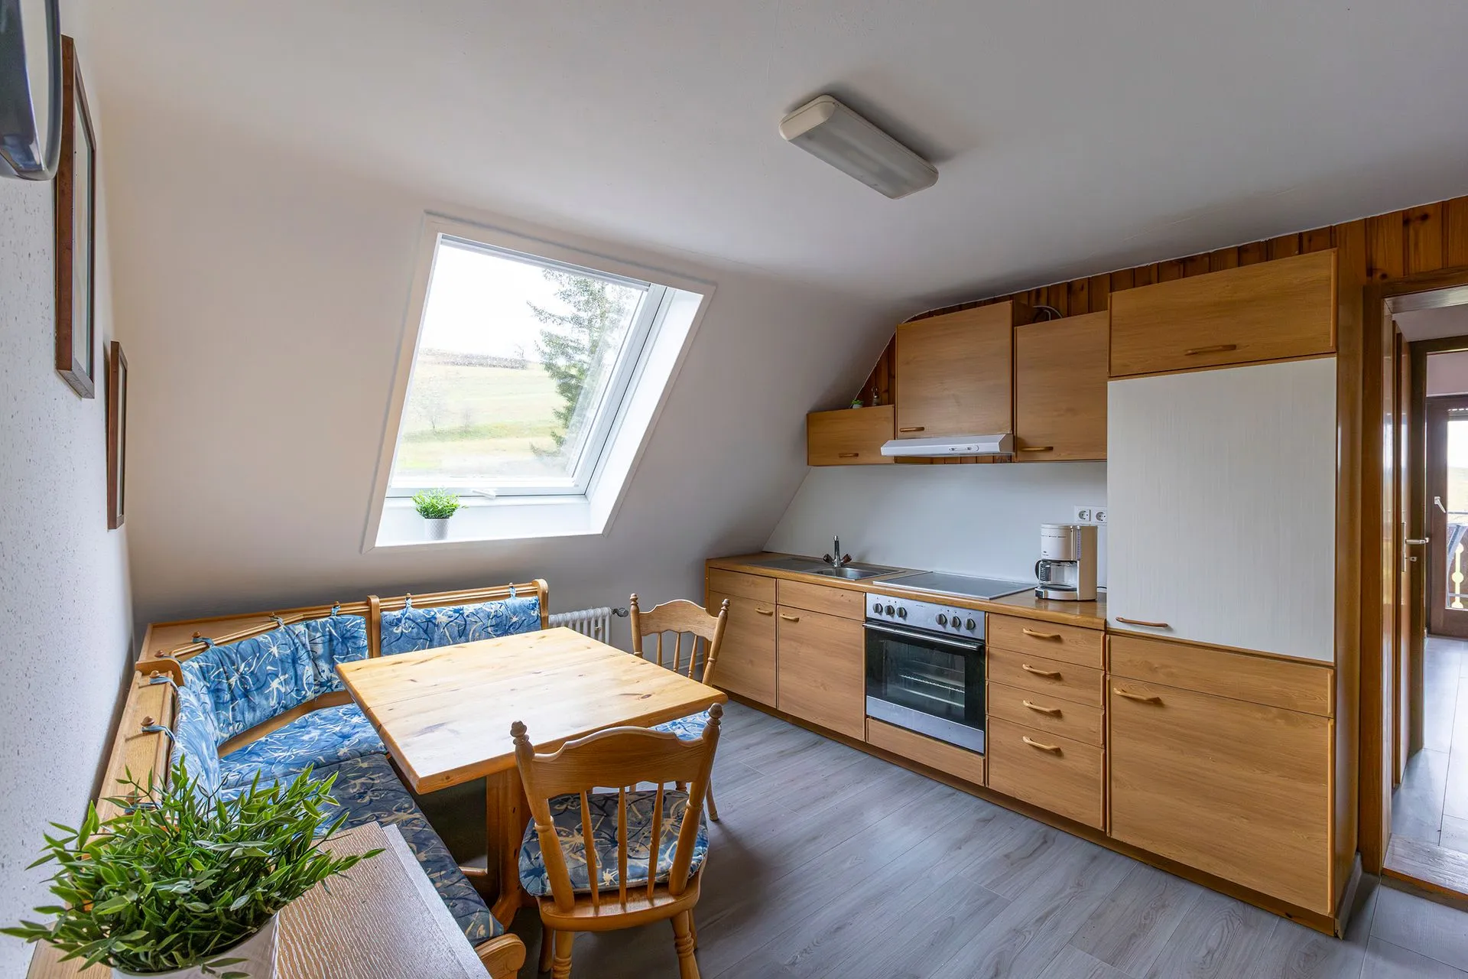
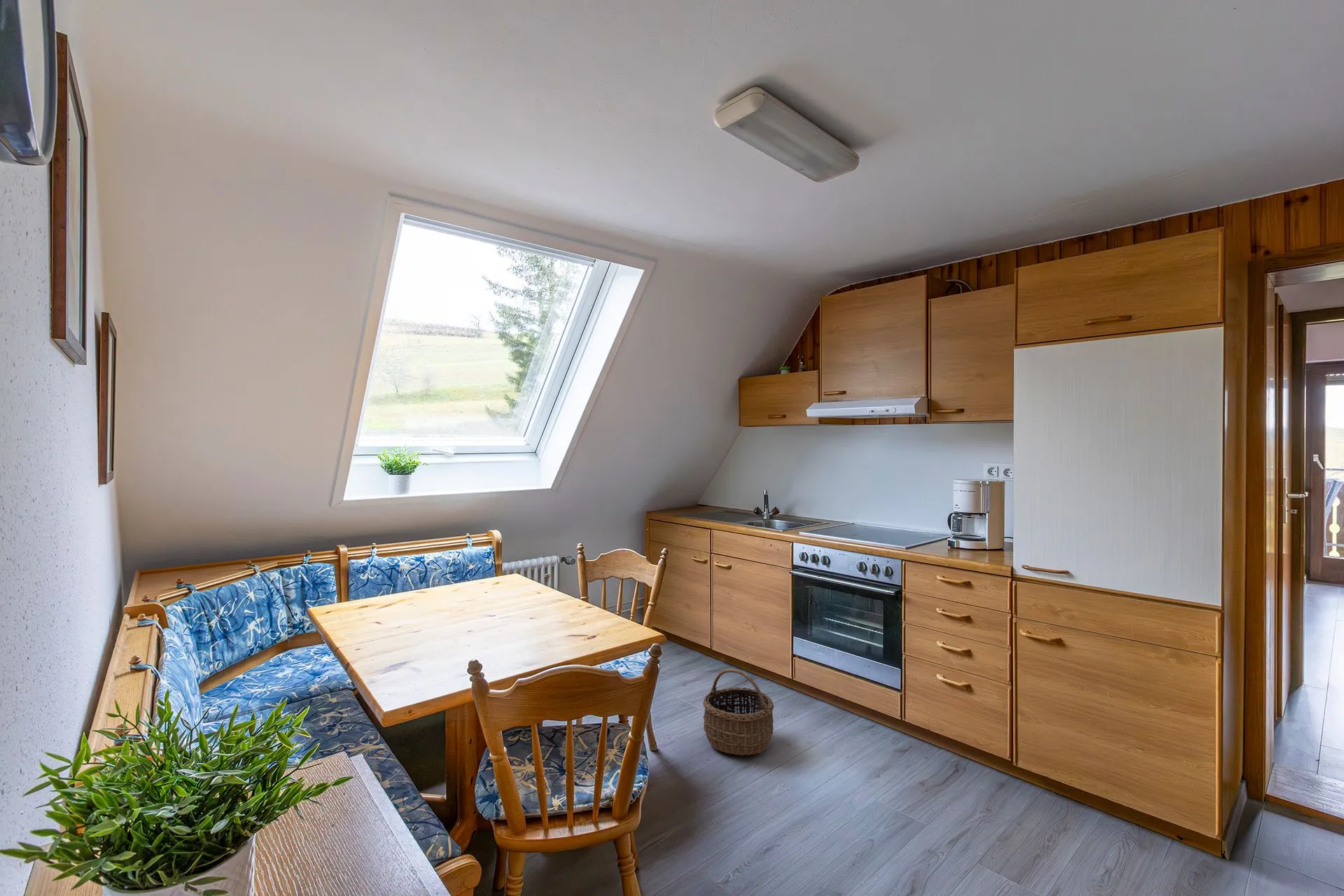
+ wicker basket [702,668,775,756]
